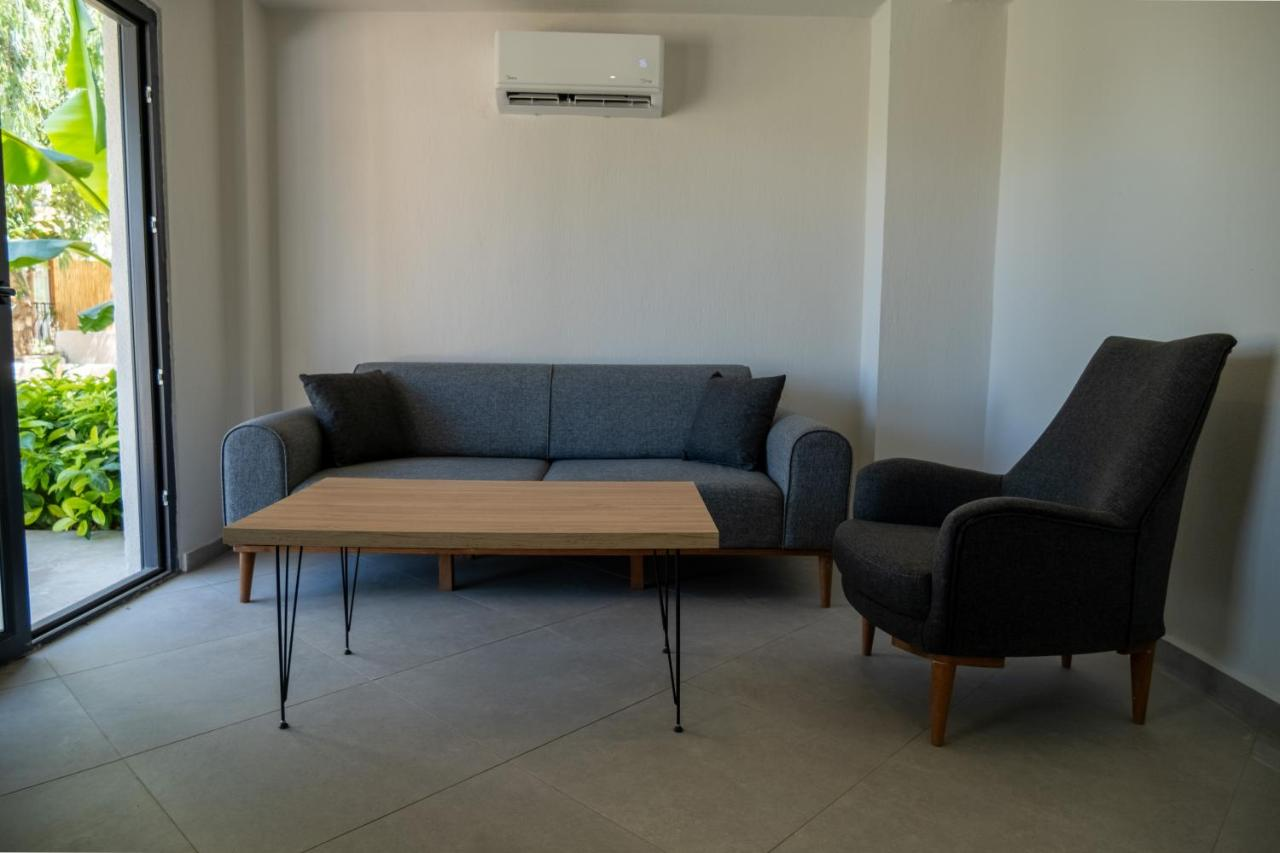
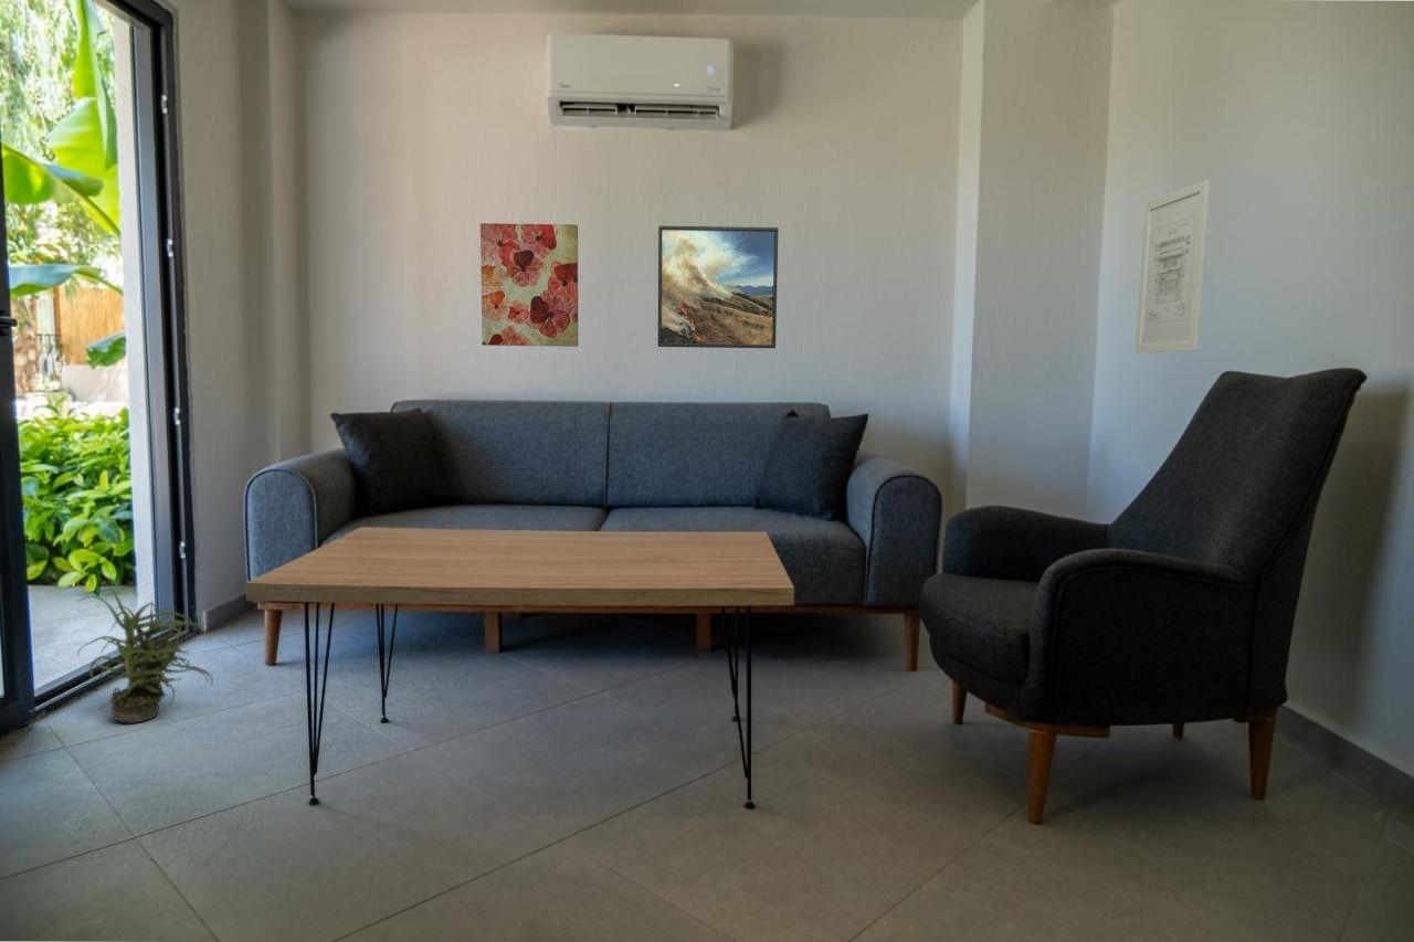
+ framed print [657,225,779,349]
+ wall art [1135,179,1211,354]
+ potted plant [76,588,214,723]
+ wall art [479,222,579,348]
